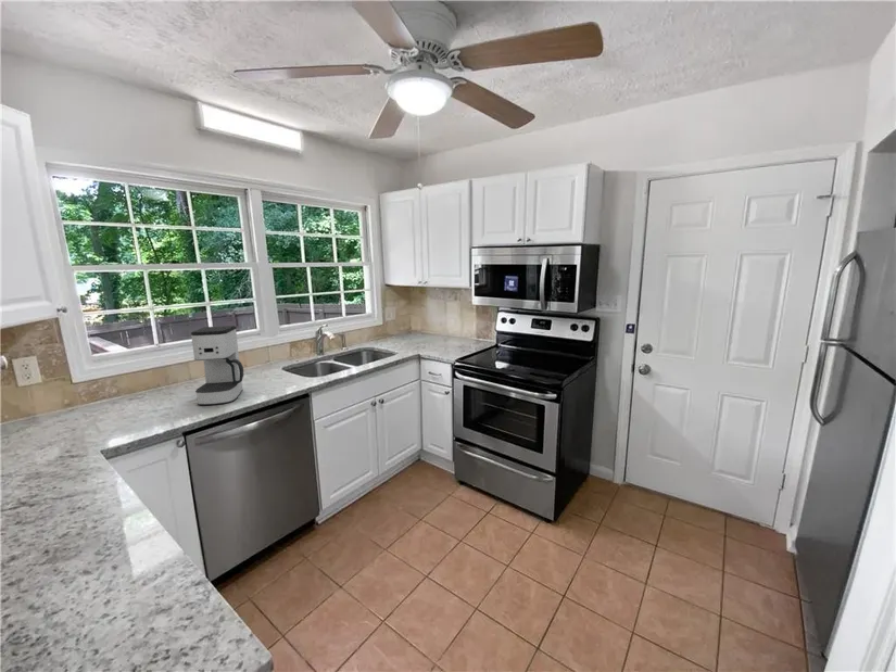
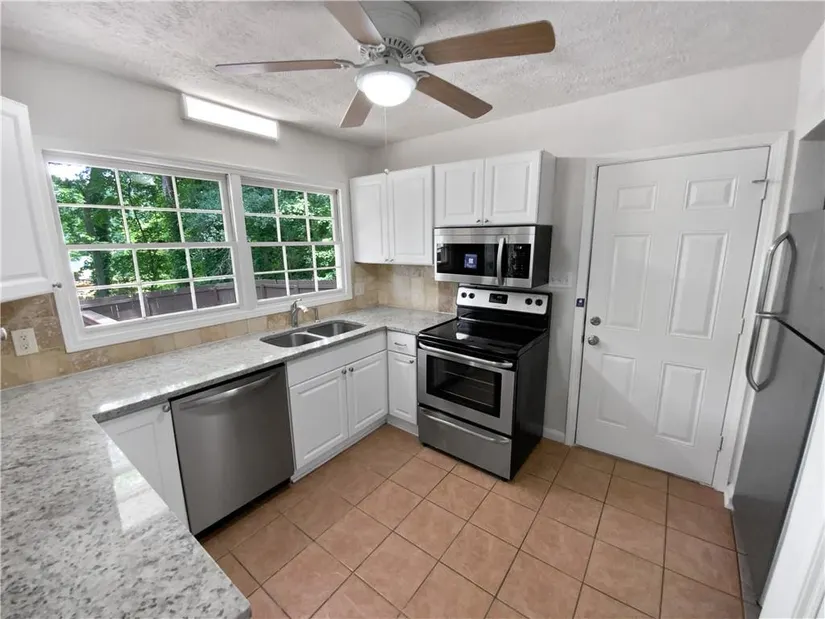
- coffee maker [190,325,244,406]
